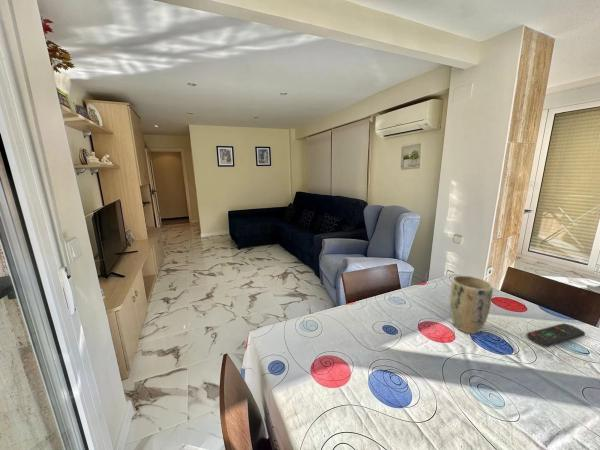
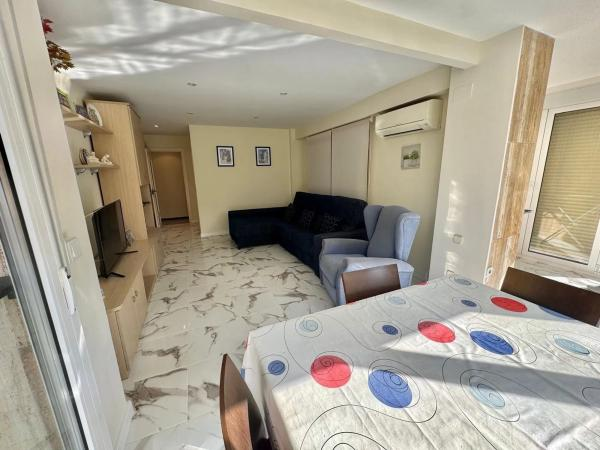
- remote control [526,322,586,348]
- plant pot [449,274,494,334]
